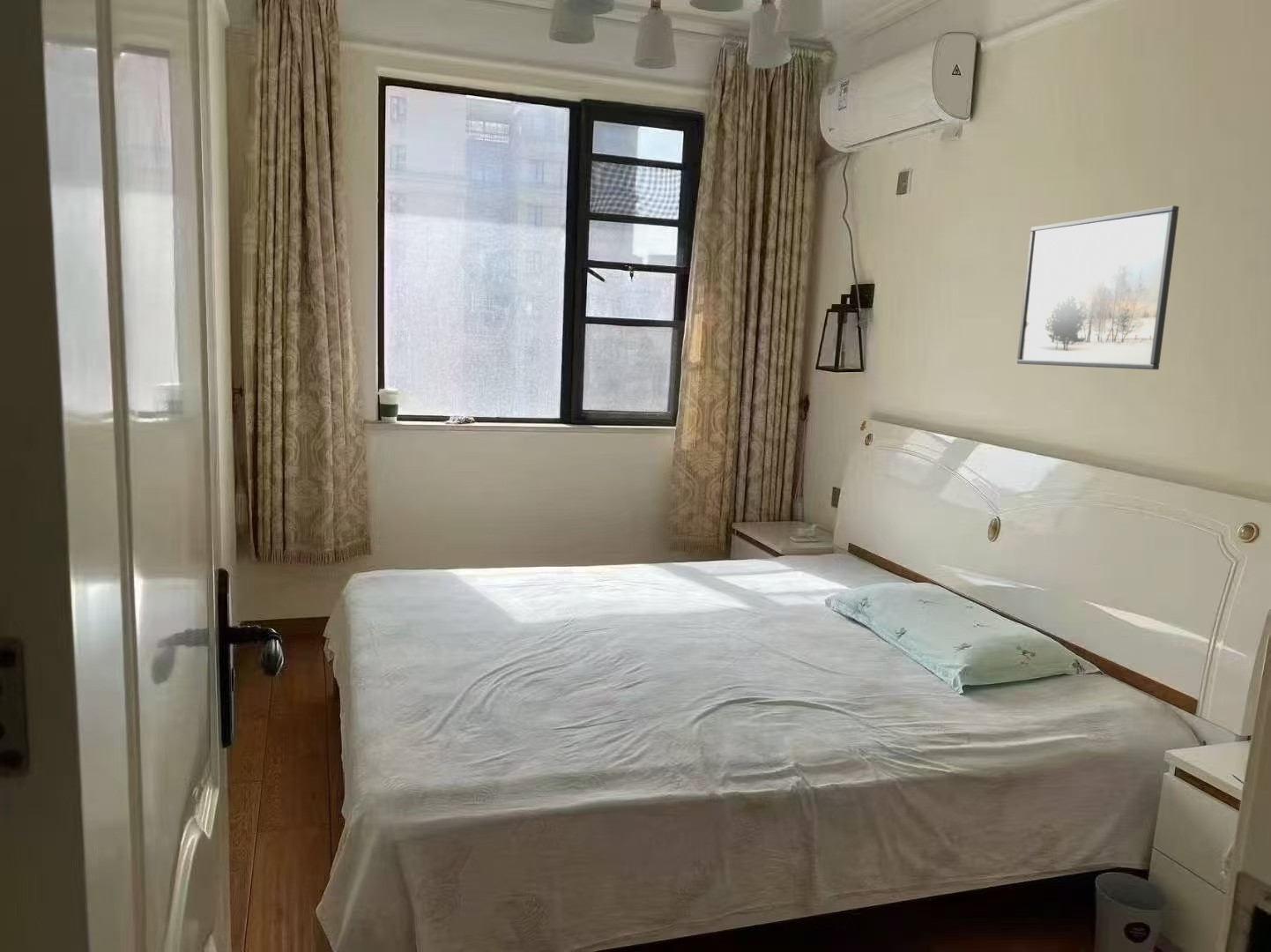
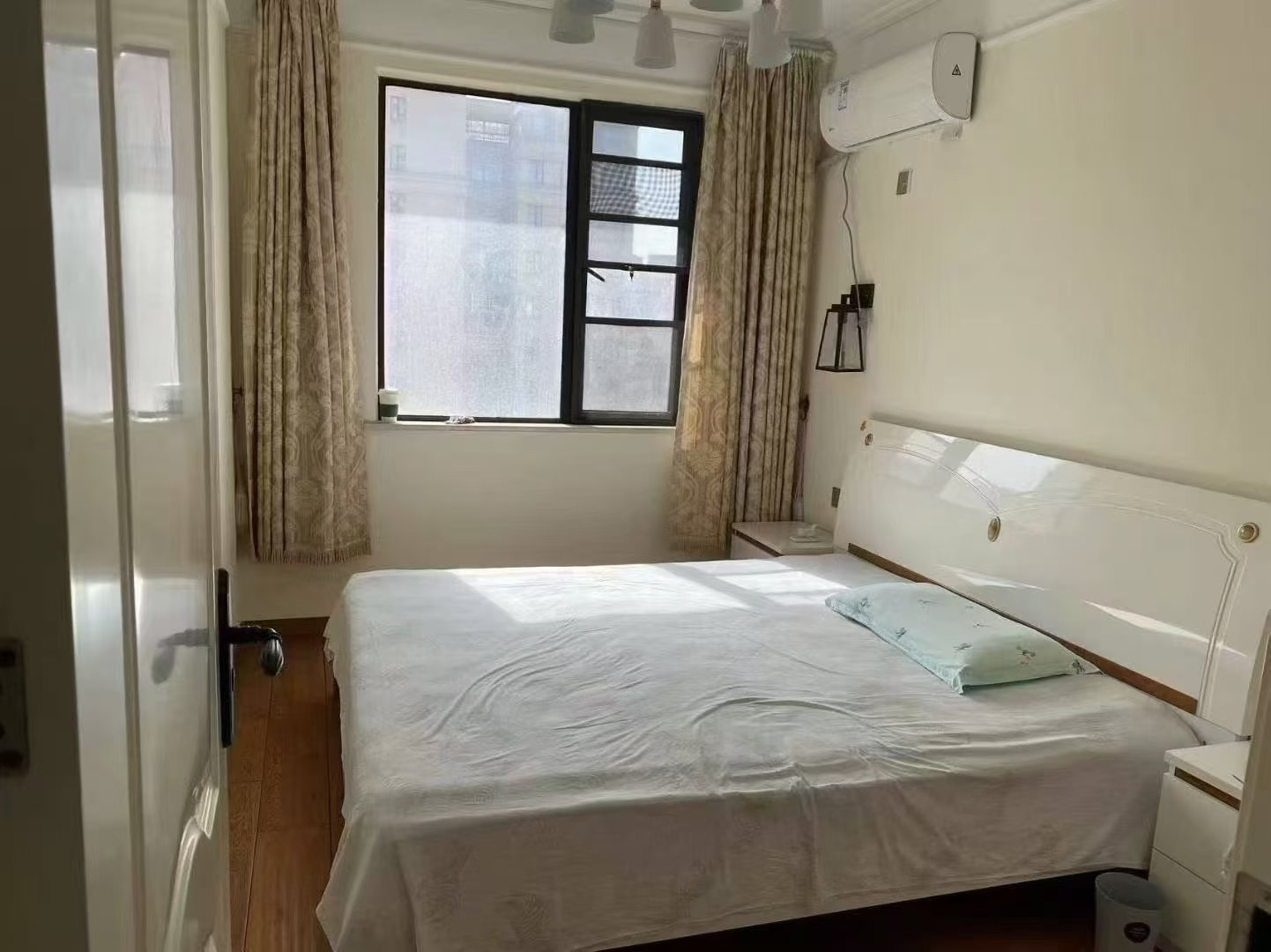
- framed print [1016,205,1180,370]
